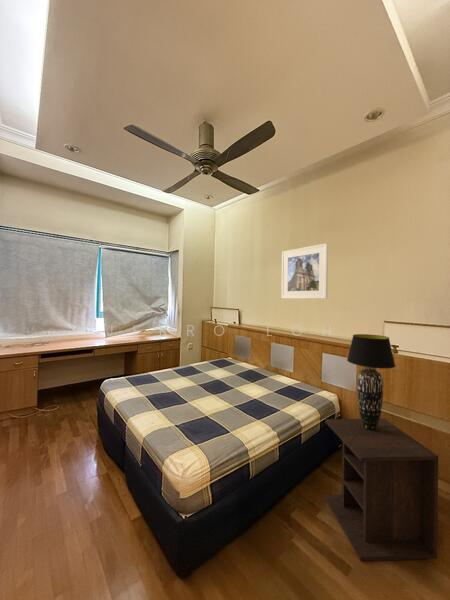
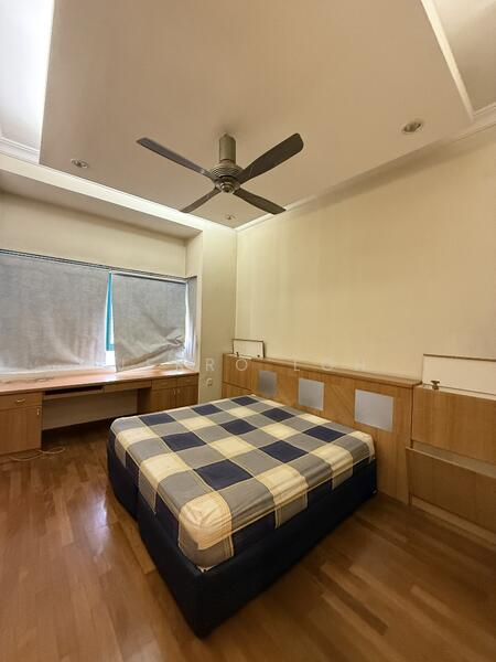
- table lamp [346,333,396,431]
- nightstand [323,418,439,562]
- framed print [280,242,329,300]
